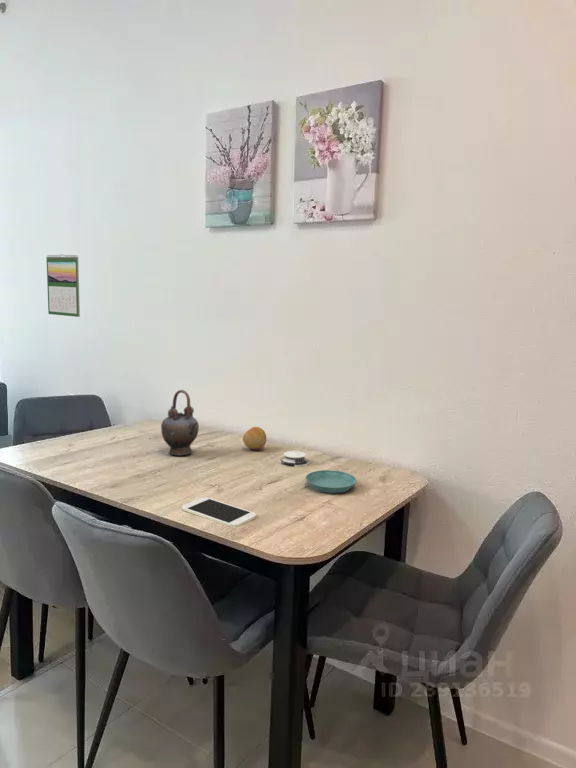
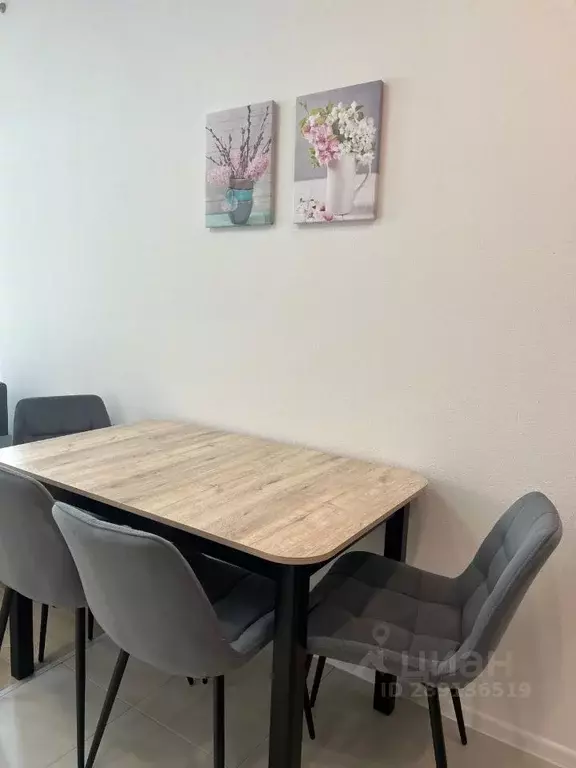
- calendar [45,253,81,318]
- saucer [305,469,358,494]
- architectural model [278,450,311,468]
- smartphone [181,497,257,528]
- fruit [242,426,267,451]
- teapot [160,389,200,456]
